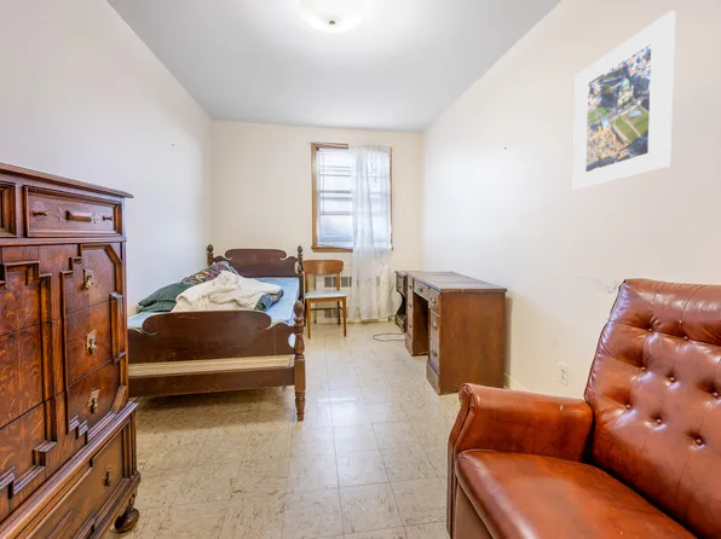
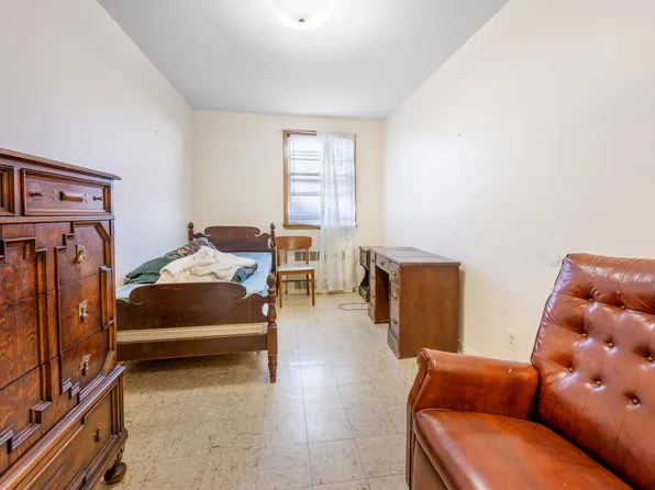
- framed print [572,10,676,192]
